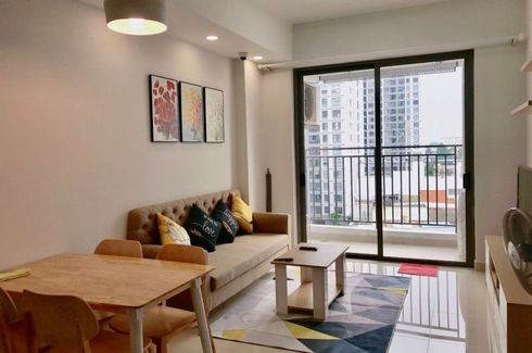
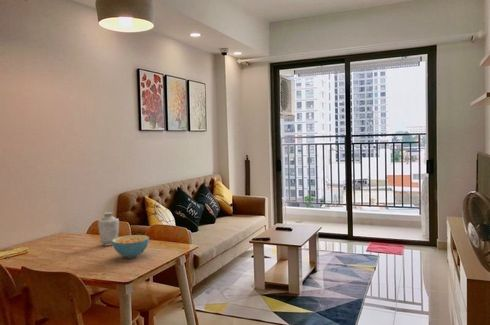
+ cereal bowl [112,234,150,259]
+ vase [97,211,120,247]
